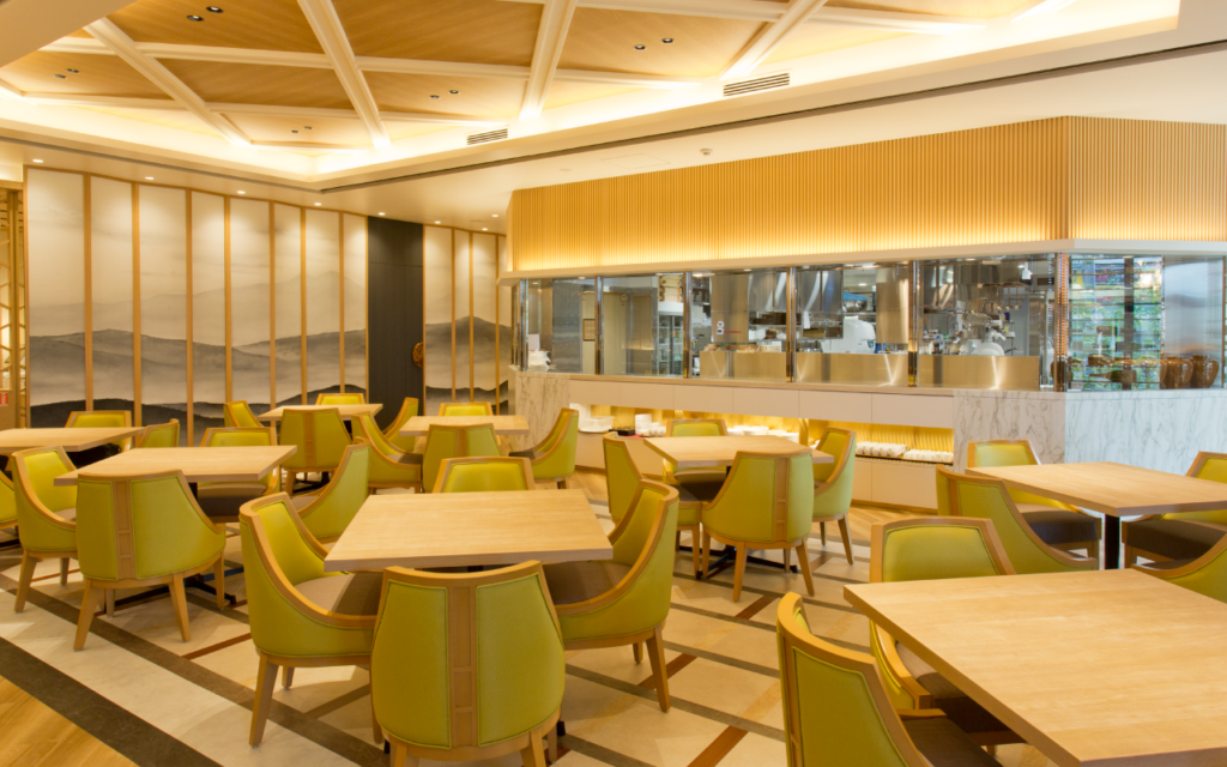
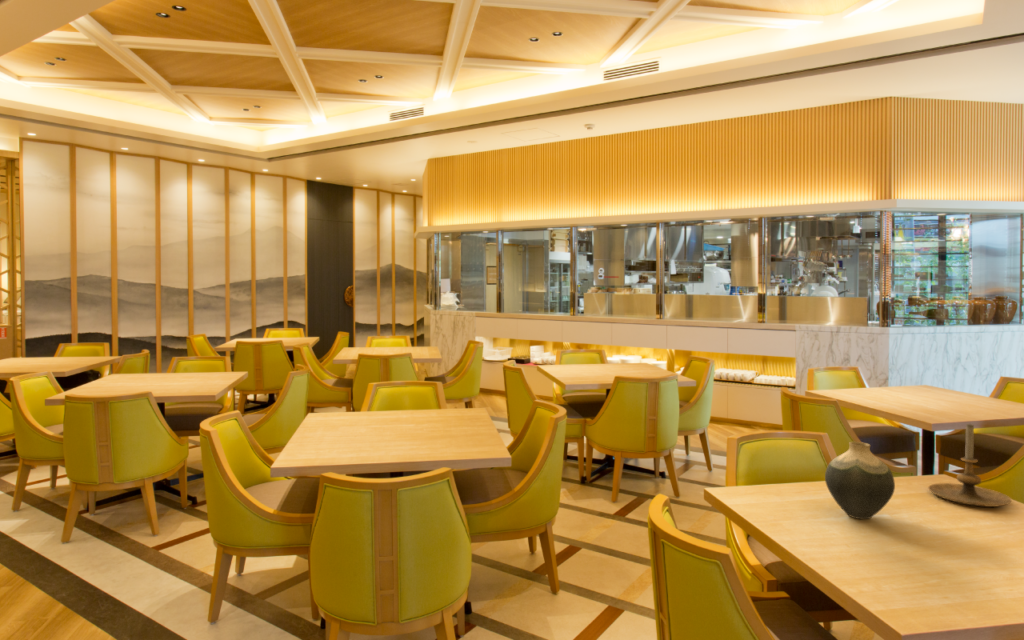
+ vase [824,441,896,520]
+ candle holder [927,423,1013,508]
